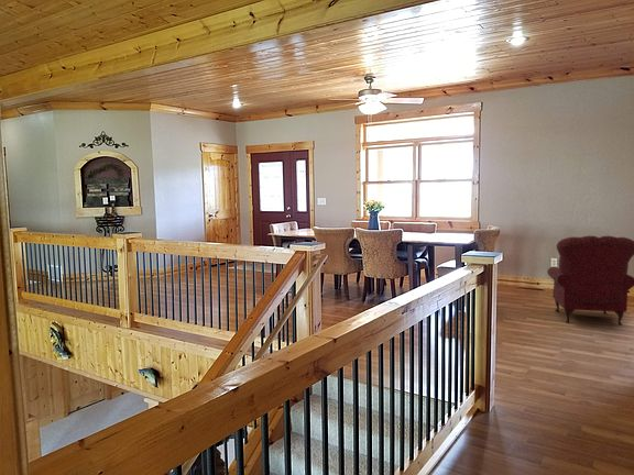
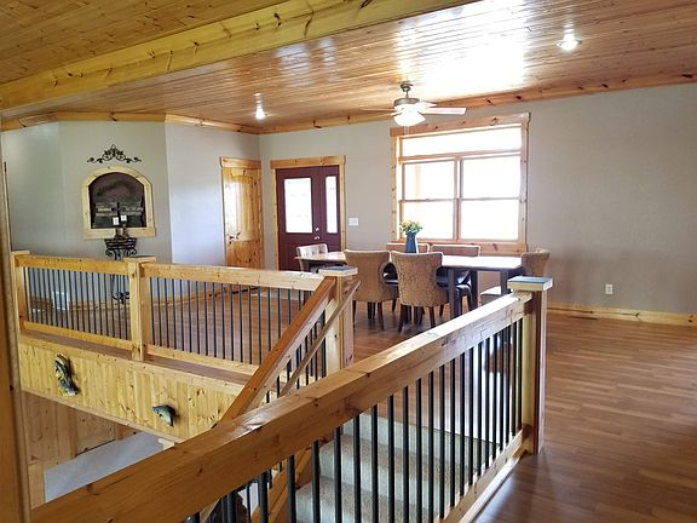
- armchair [546,234,634,327]
